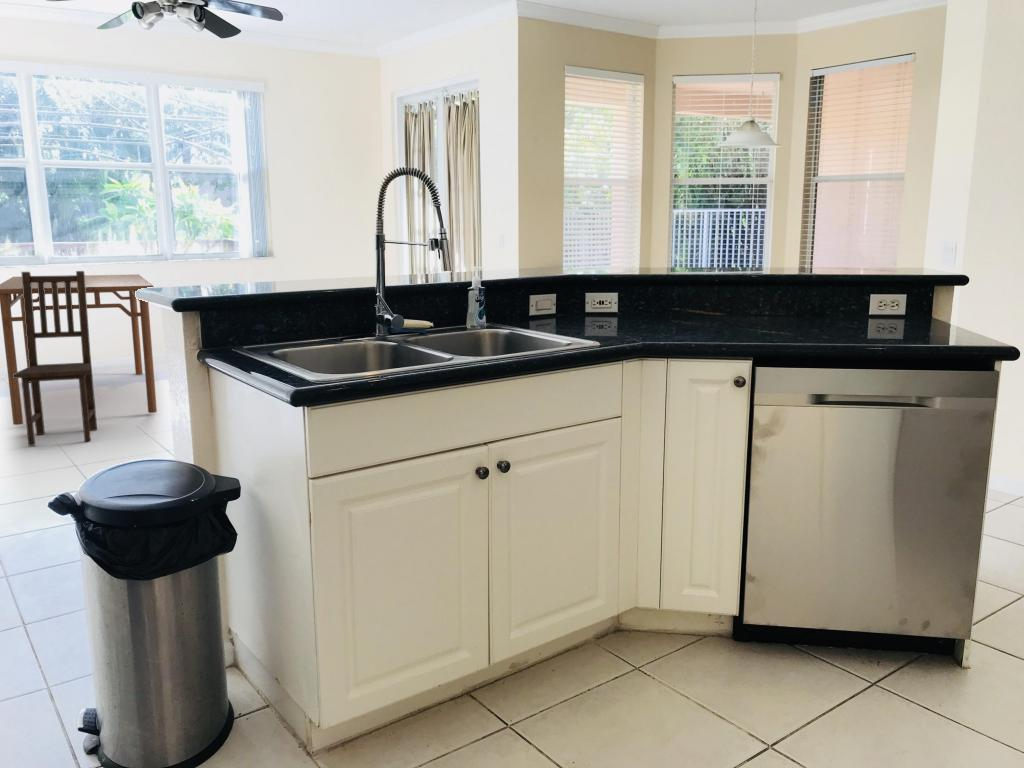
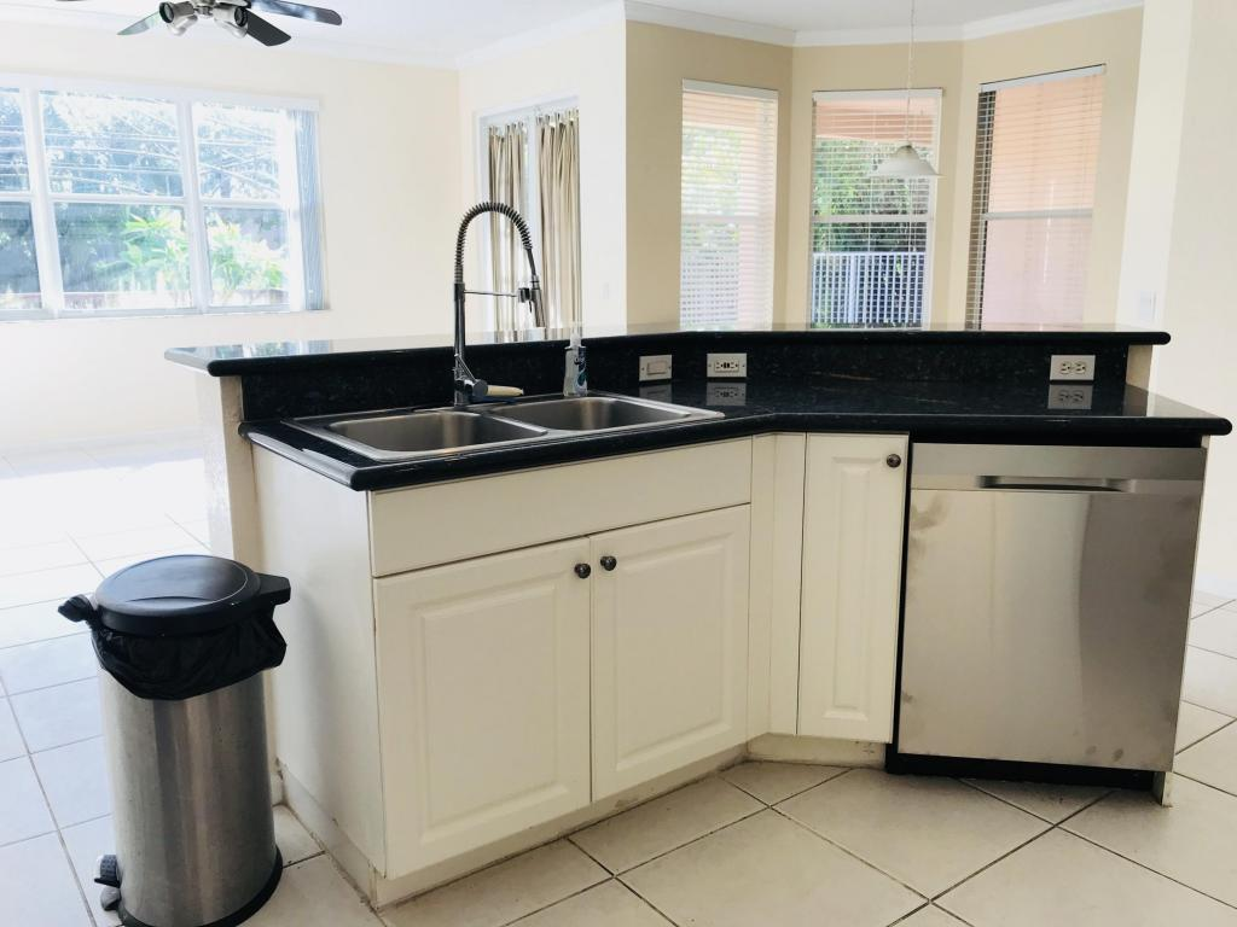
- chair [13,270,98,447]
- dining table [0,273,158,426]
